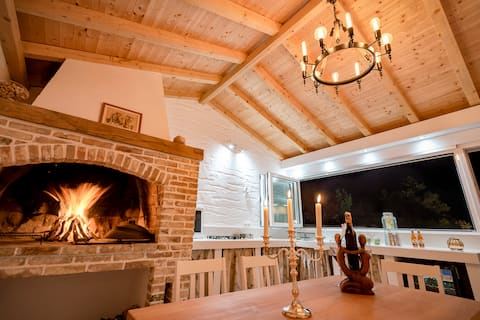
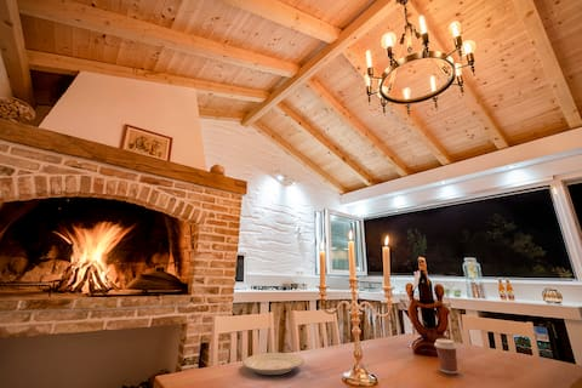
+ coffee cup [433,338,458,375]
+ plate [241,352,306,376]
